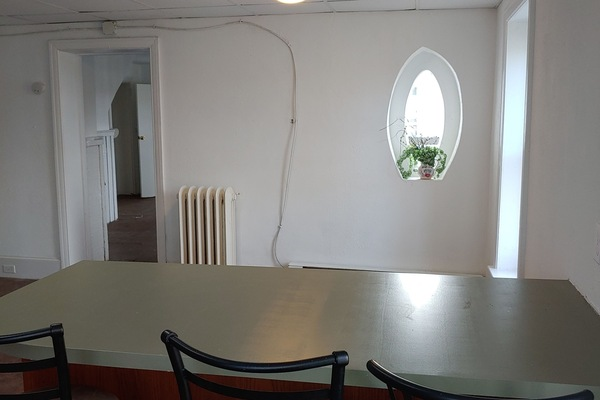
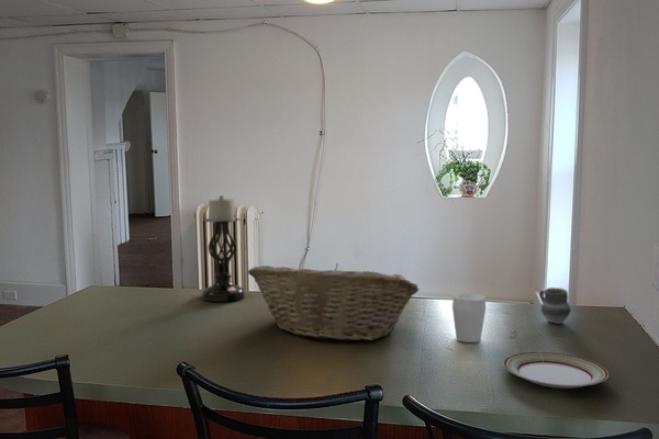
+ plate [502,351,610,390]
+ cup [451,292,487,344]
+ candle holder [201,194,246,303]
+ cup [538,286,572,325]
+ fruit basket [247,262,420,342]
